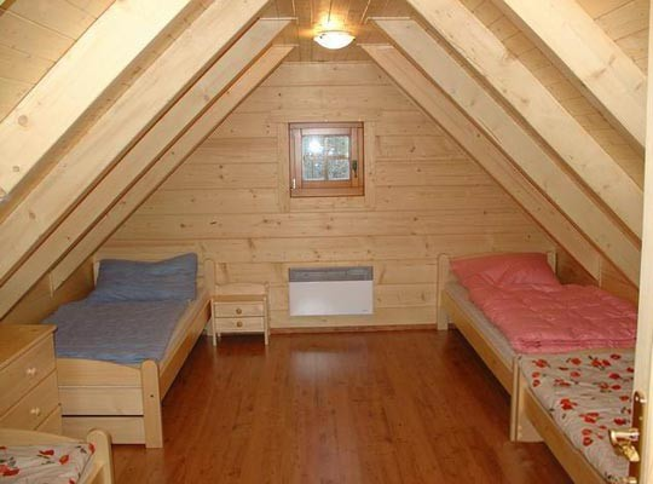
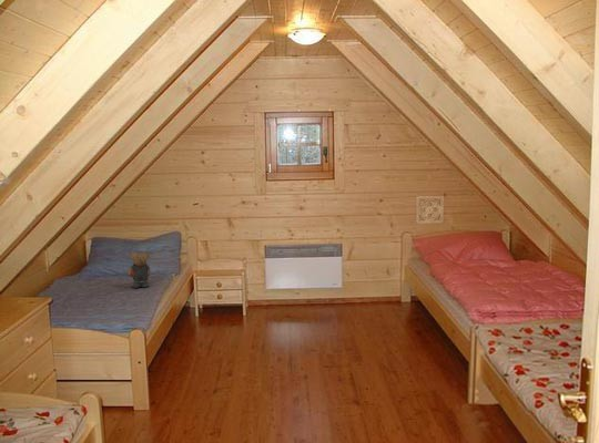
+ teddy bear [126,250,152,289]
+ wall ornament [415,195,445,225]
